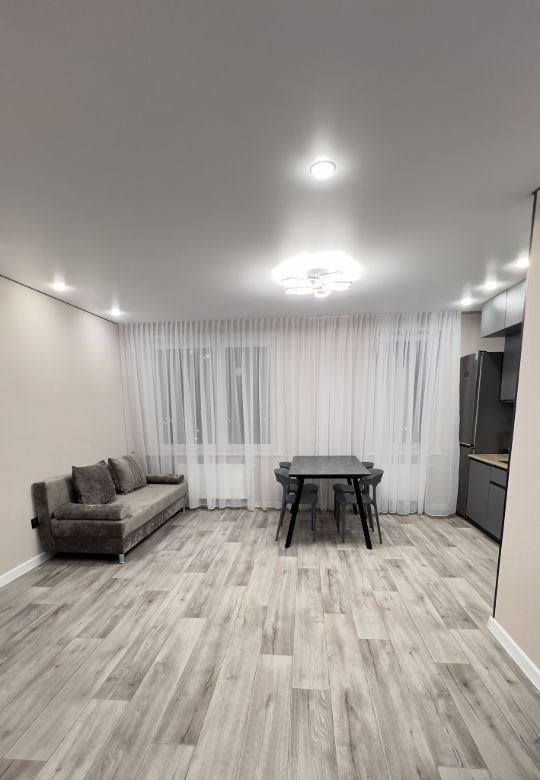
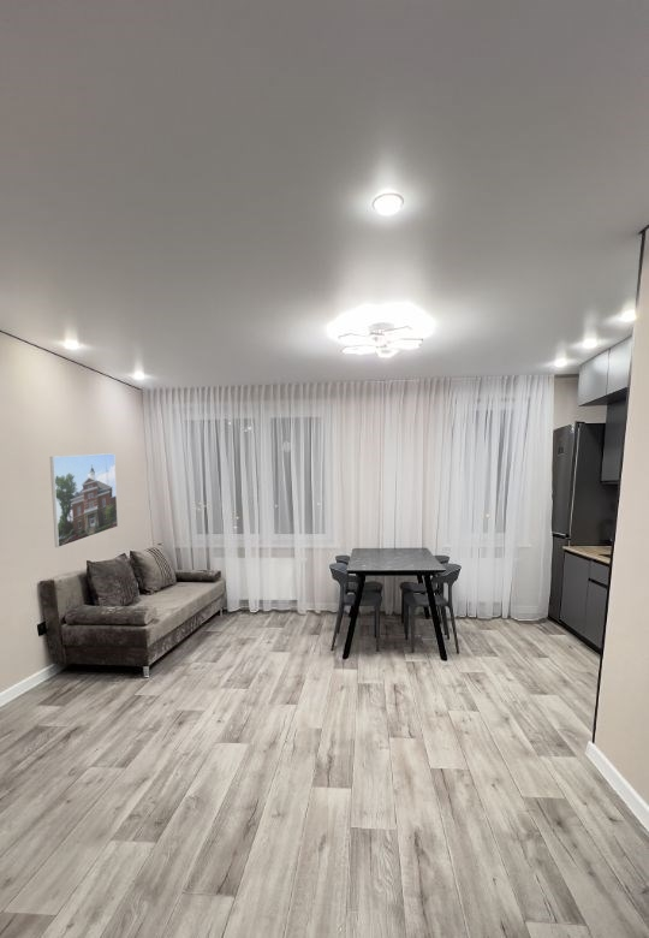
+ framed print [49,452,119,548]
